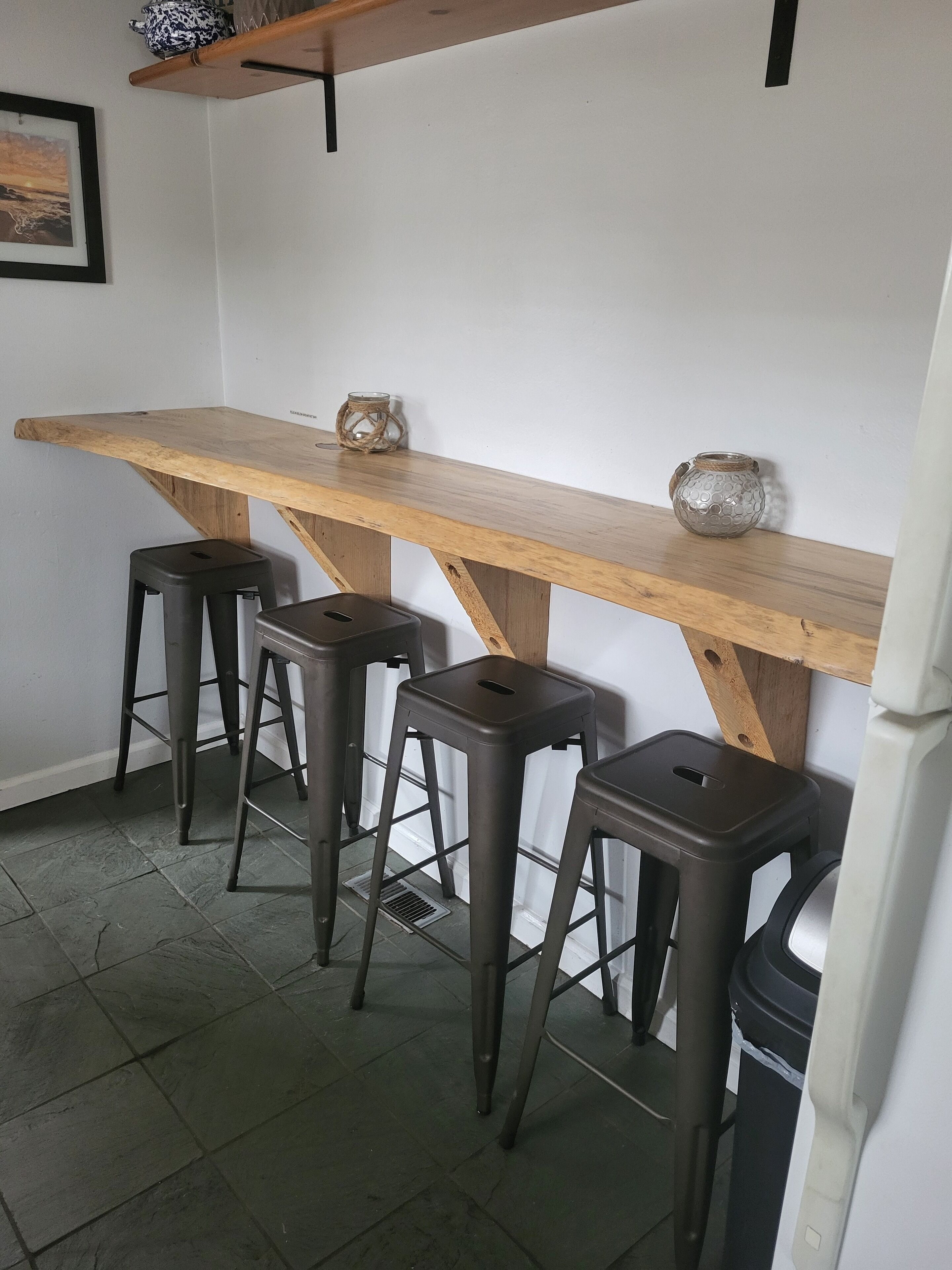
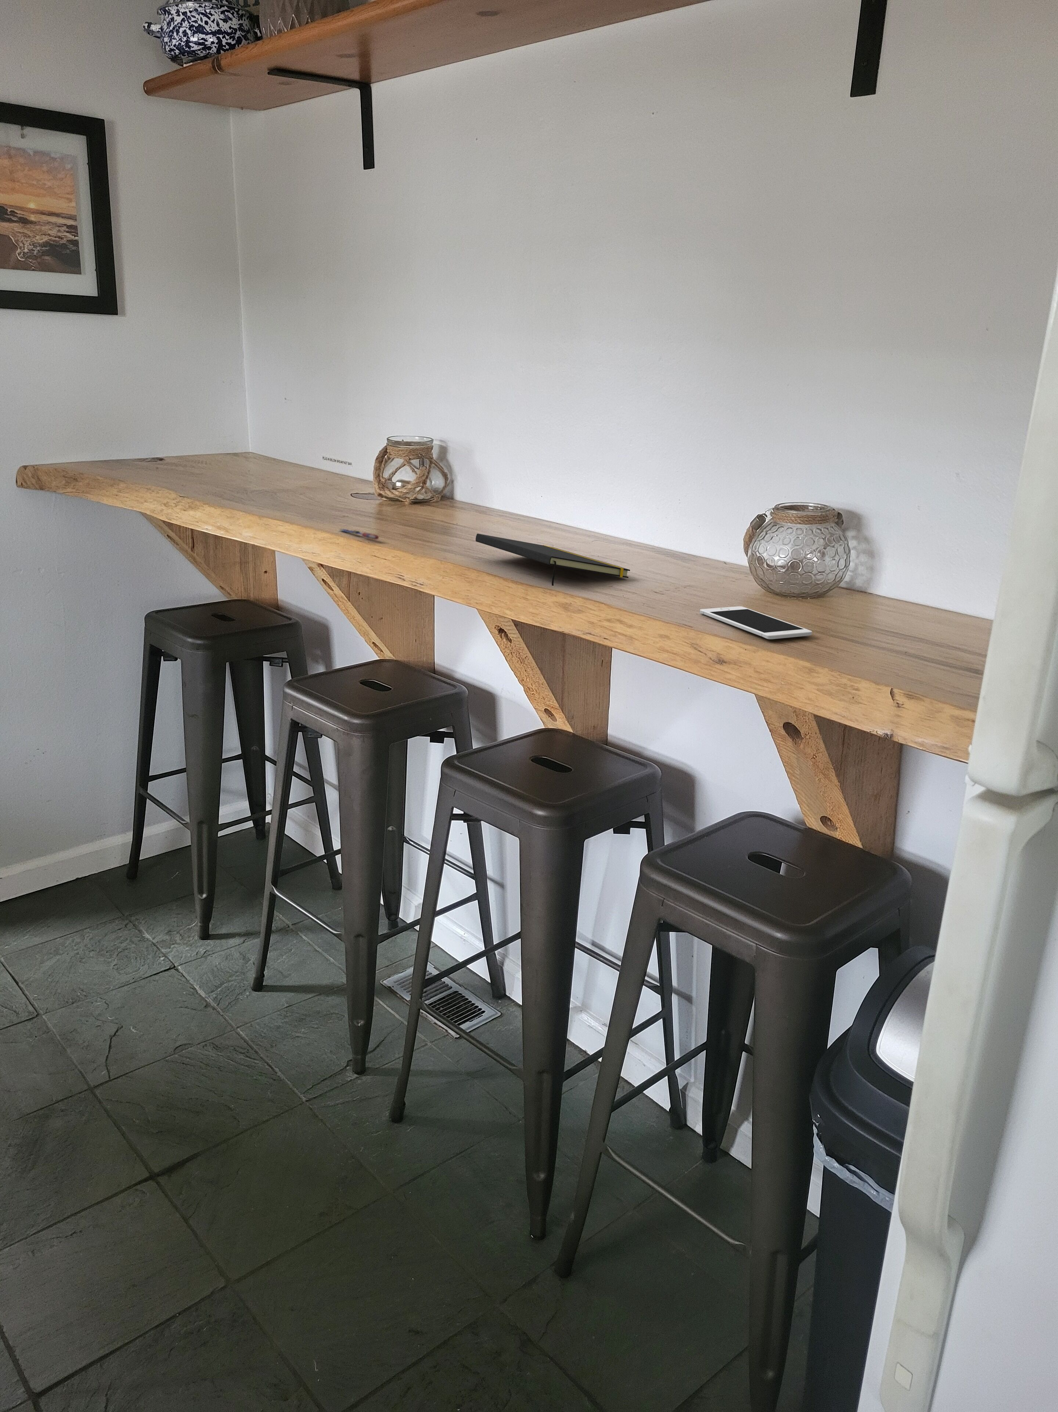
+ pen [339,528,379,540]
+ cell phone [699,606,812,639]
+ notepad [476,534,630,586]
